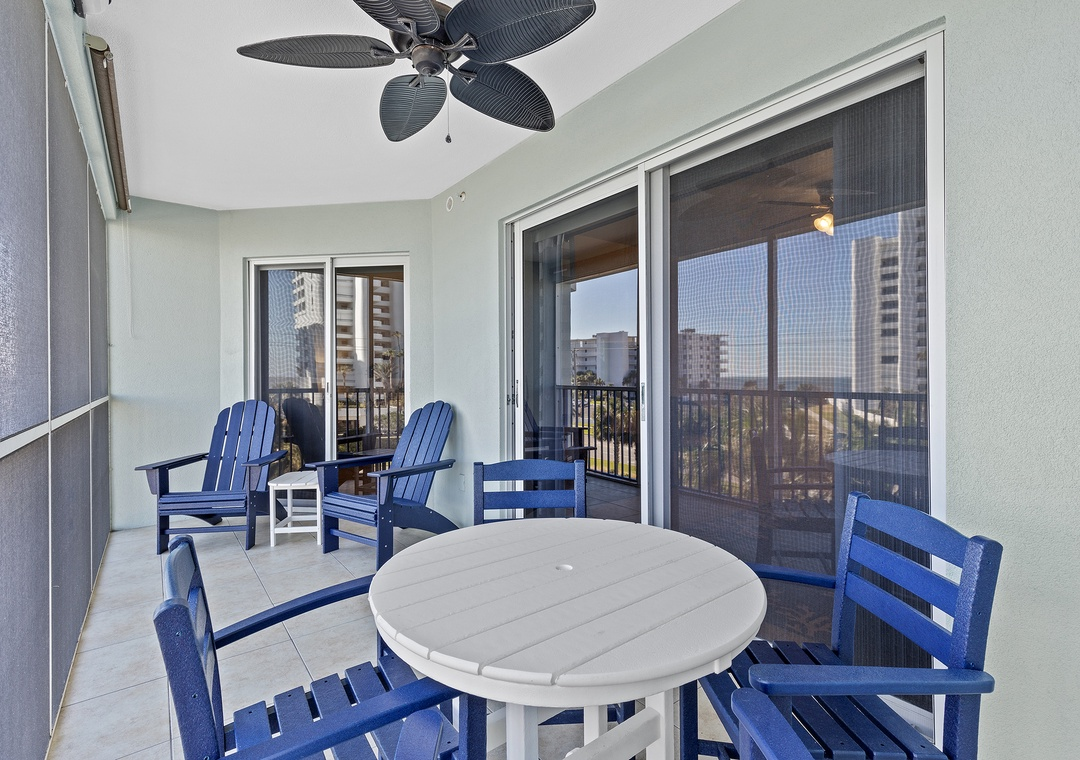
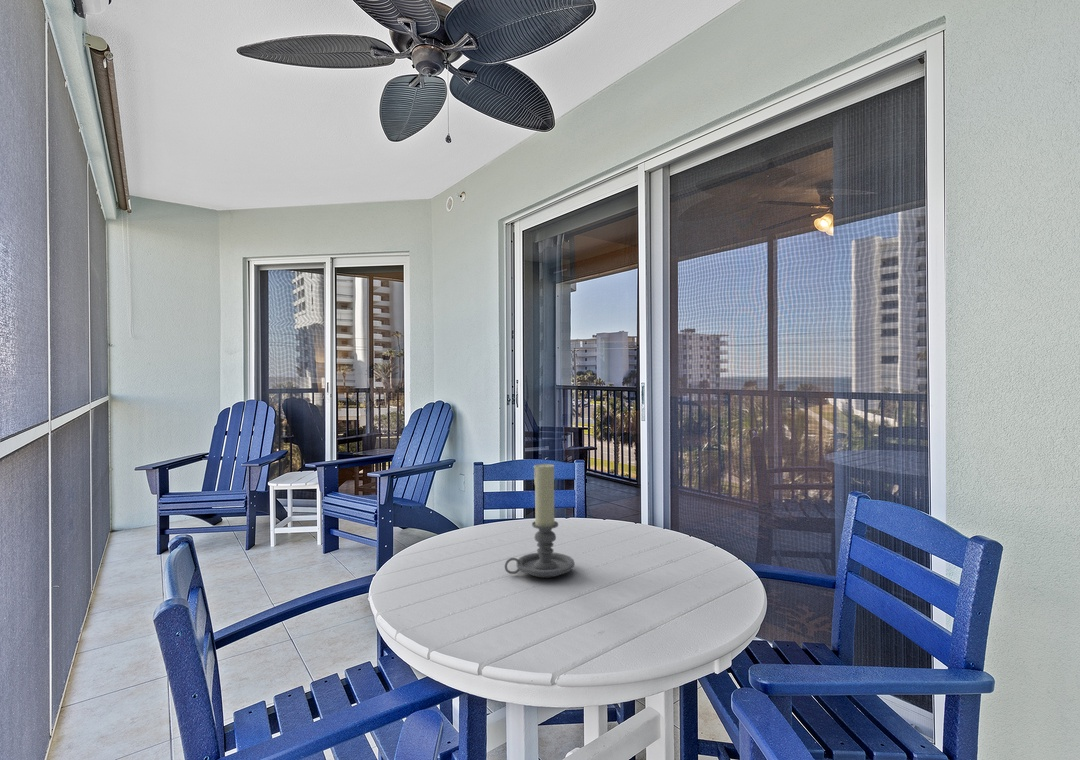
+ candle holder [504,462,576,579]
